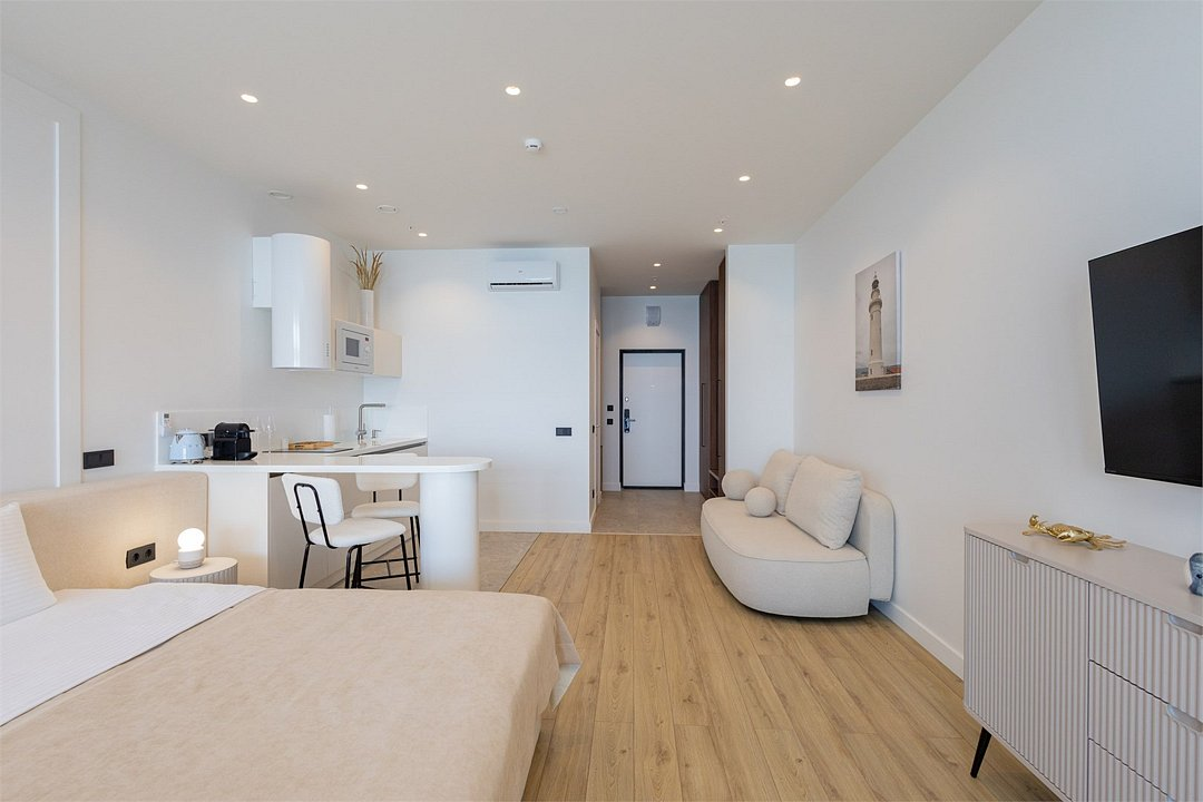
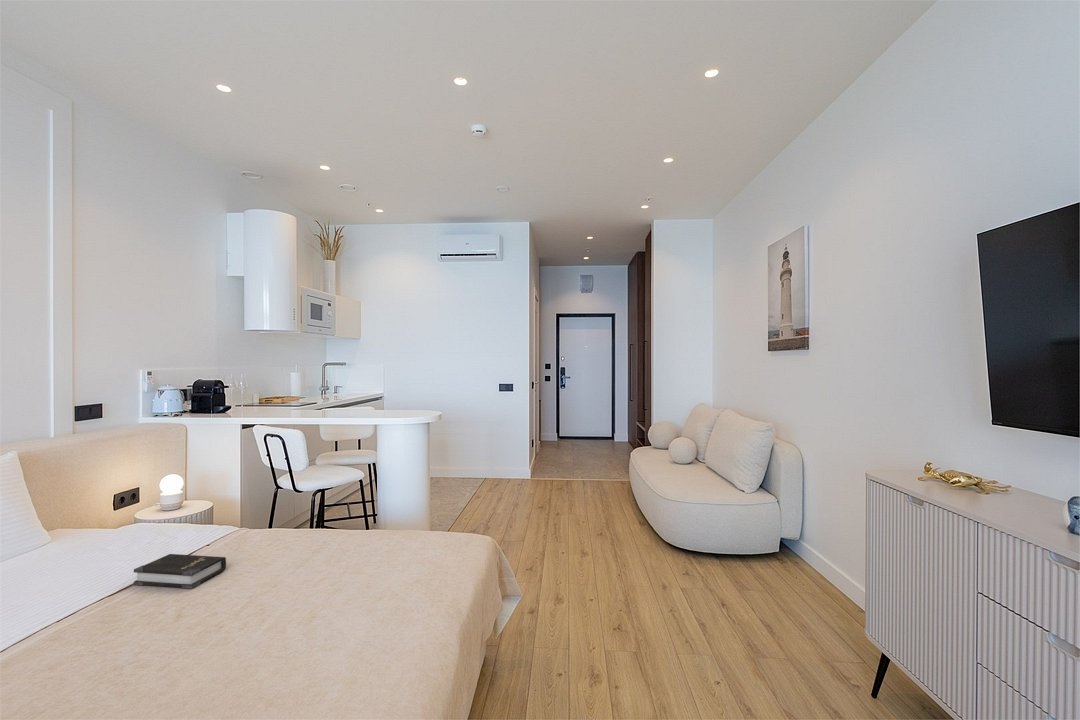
+ hardback book [133,553,227,590]
